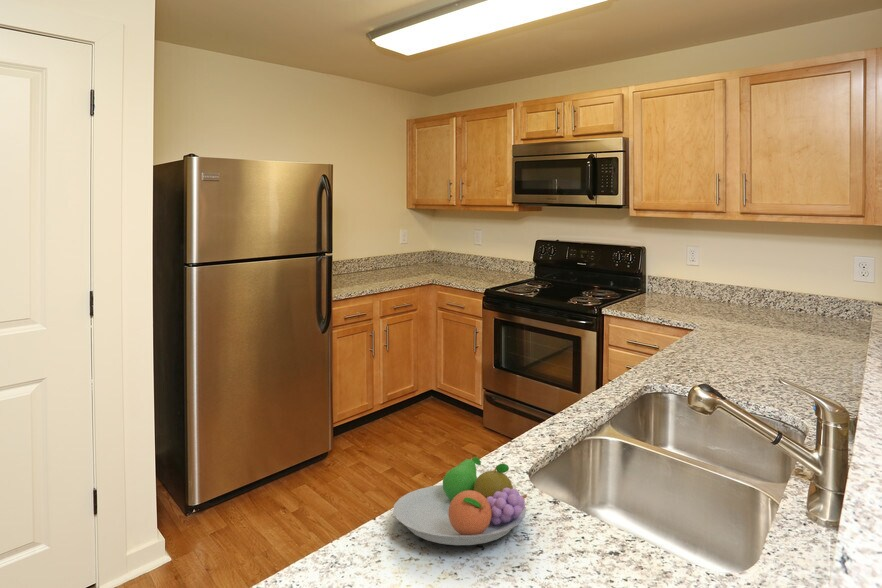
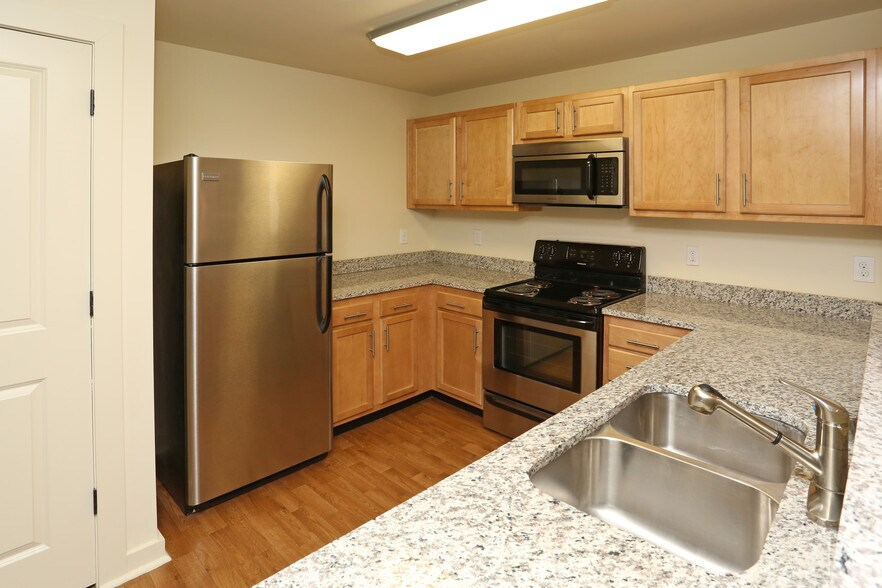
- fruit bowl [392,456,528,546]
